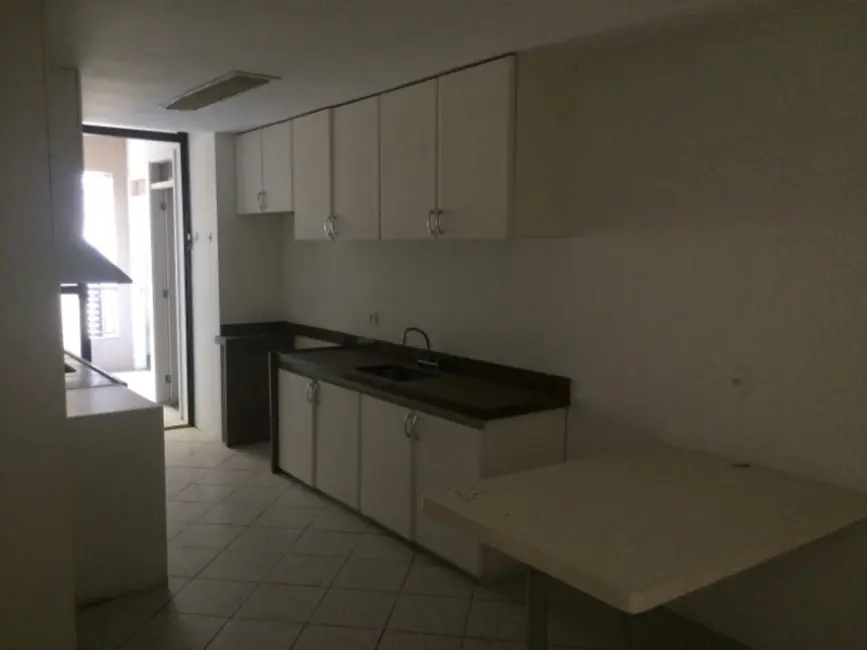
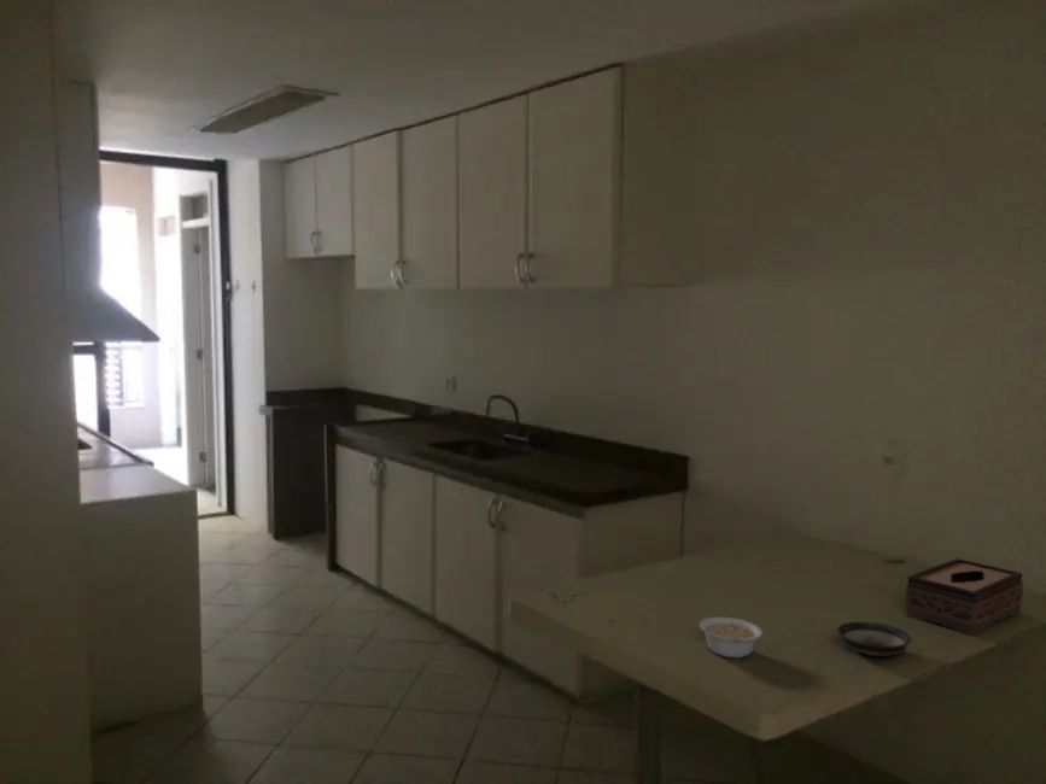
+ saucer [836,621,912,657]
+ legume [699,616,764,660]
+ tissue box [904,557,1024,637]
